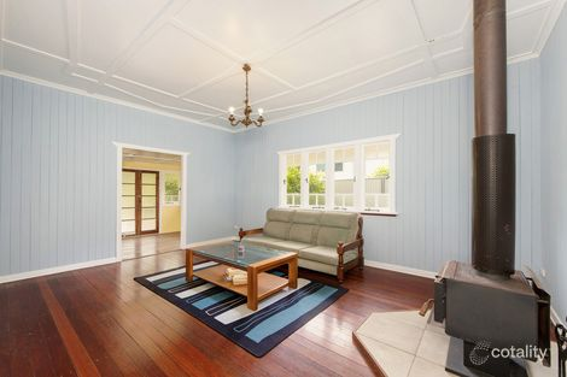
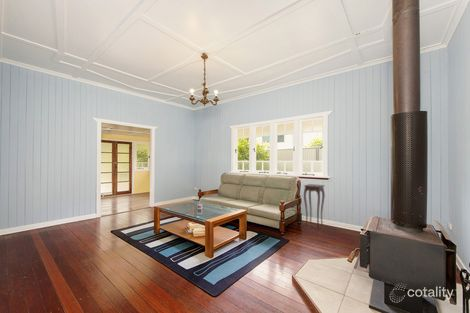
+ side table [303,183,326,229]
